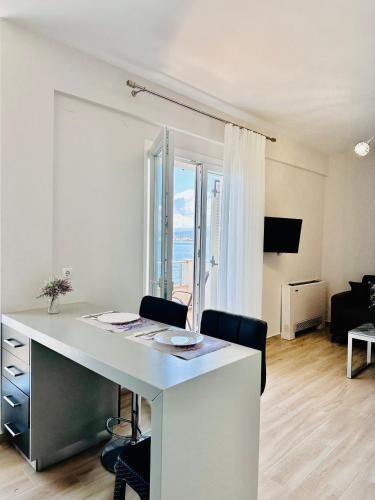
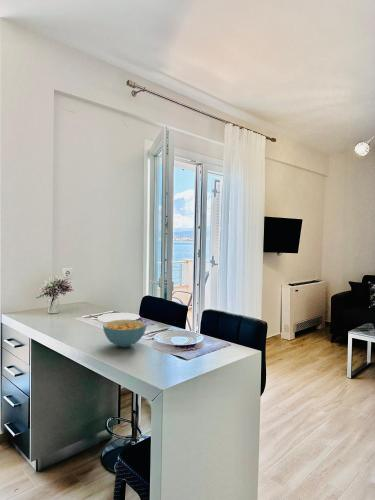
+ cereal bowl [102,319,147,348]
